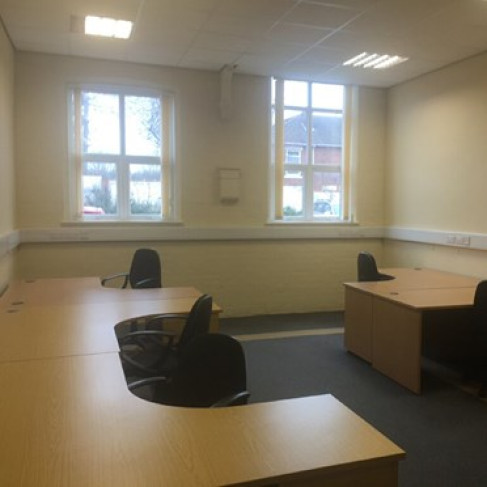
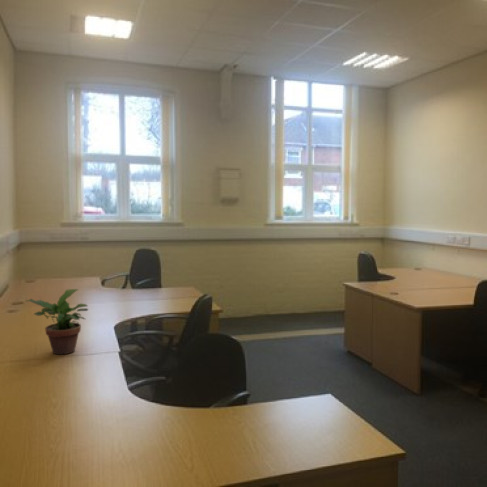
+ potted plant [24,288,89,356]
